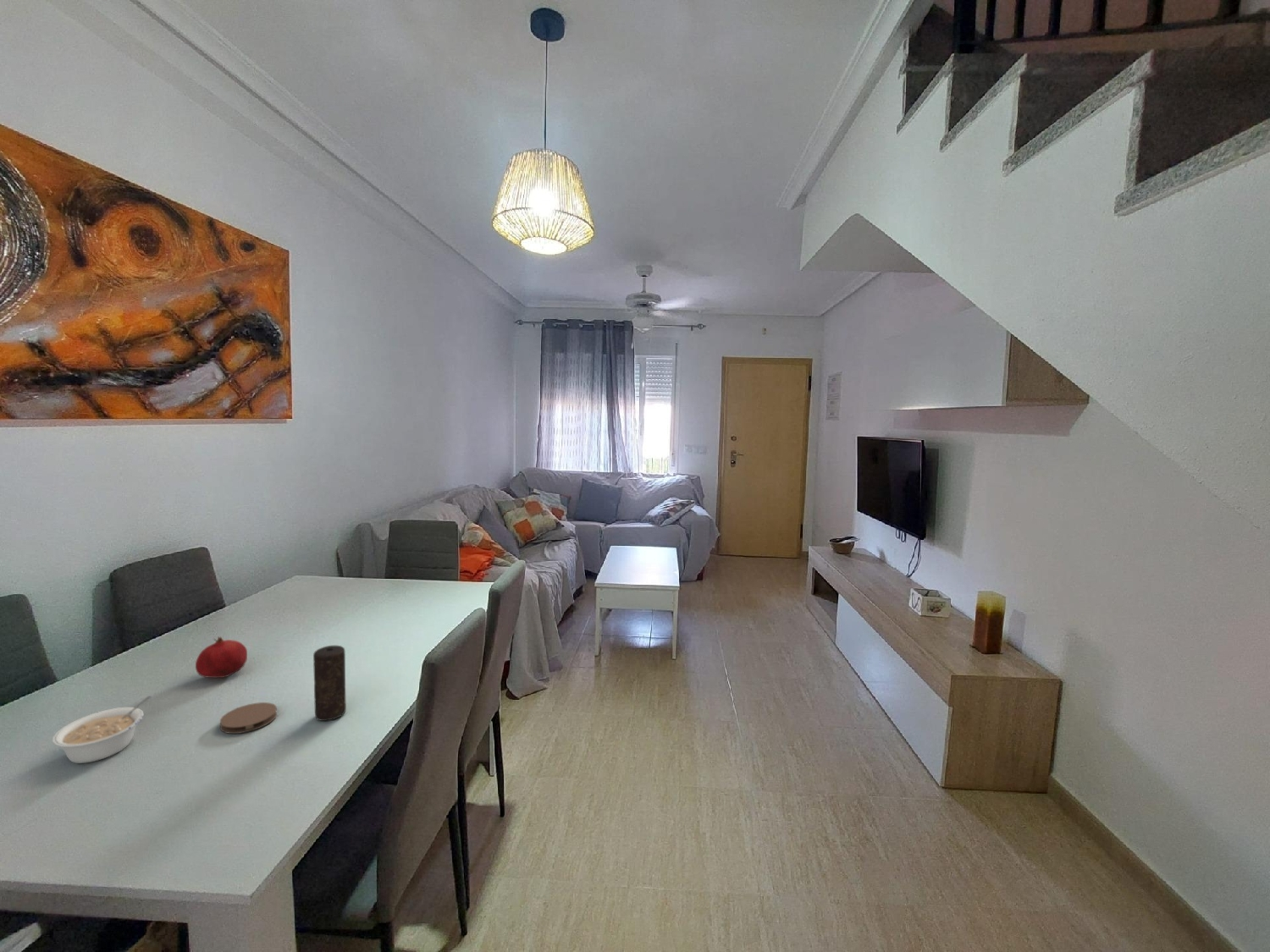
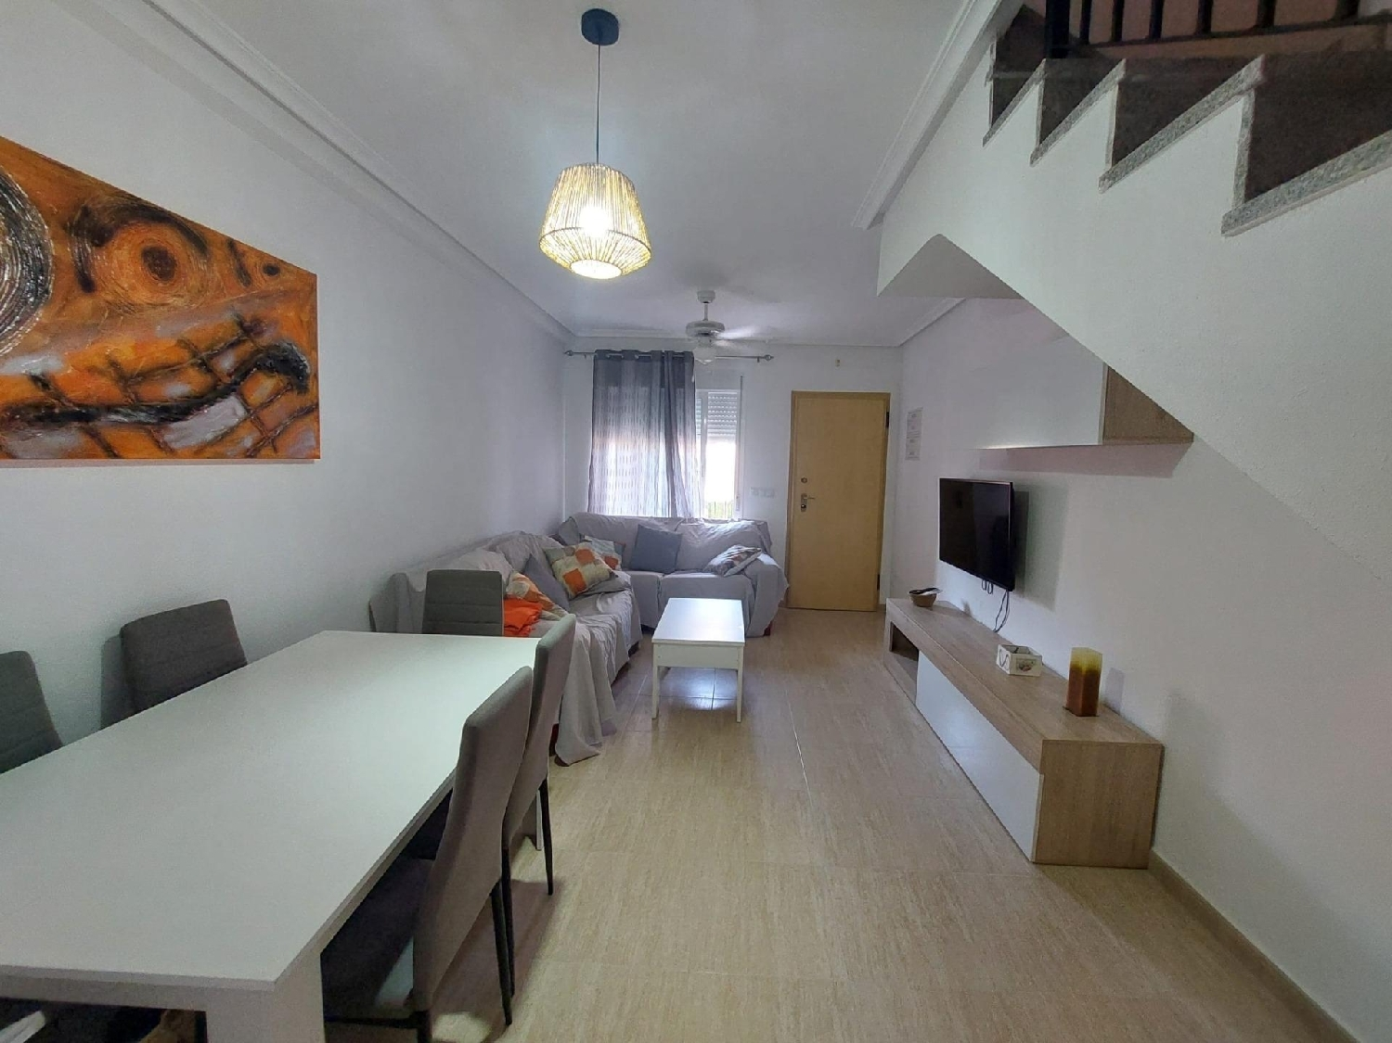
- fruit [195,636,248,679]
- candle [312,645,347,722]
- legume [52,696,152,764]
- coaster [219,702,278,735]
